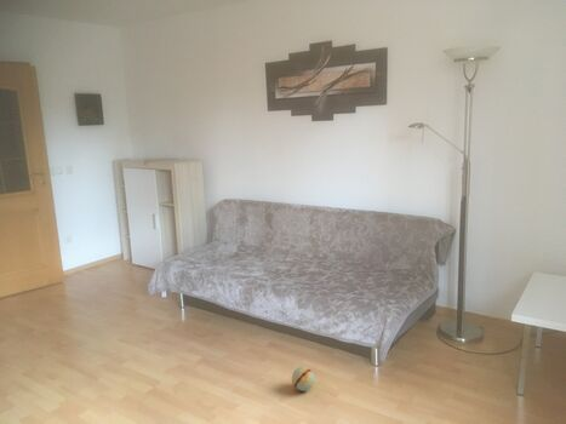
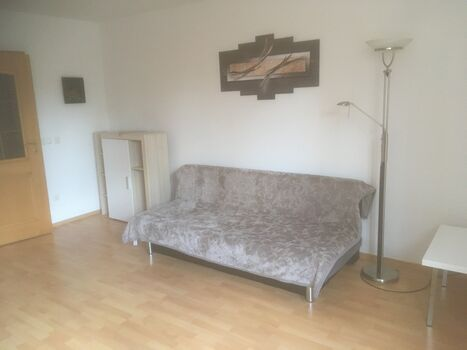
- ball [291,366,316,393]
